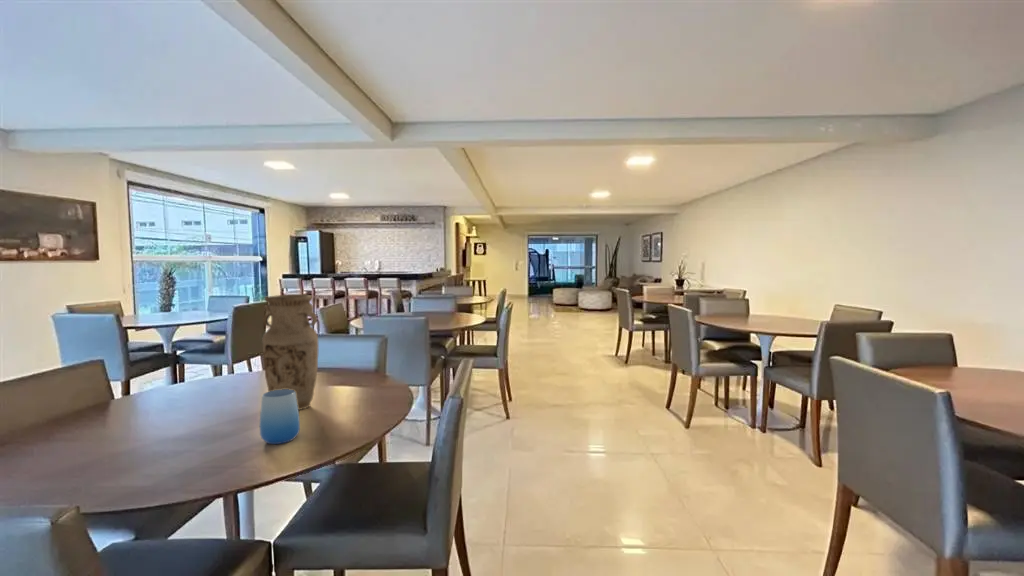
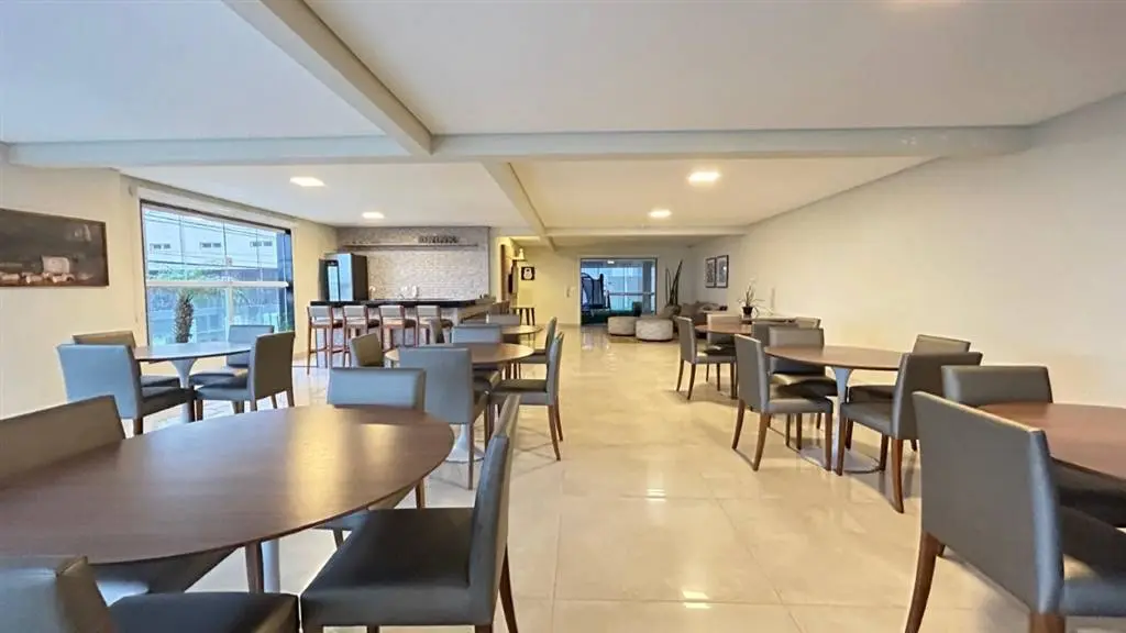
- cup [258,389,301,445]
- vase [261,293,320,411]
